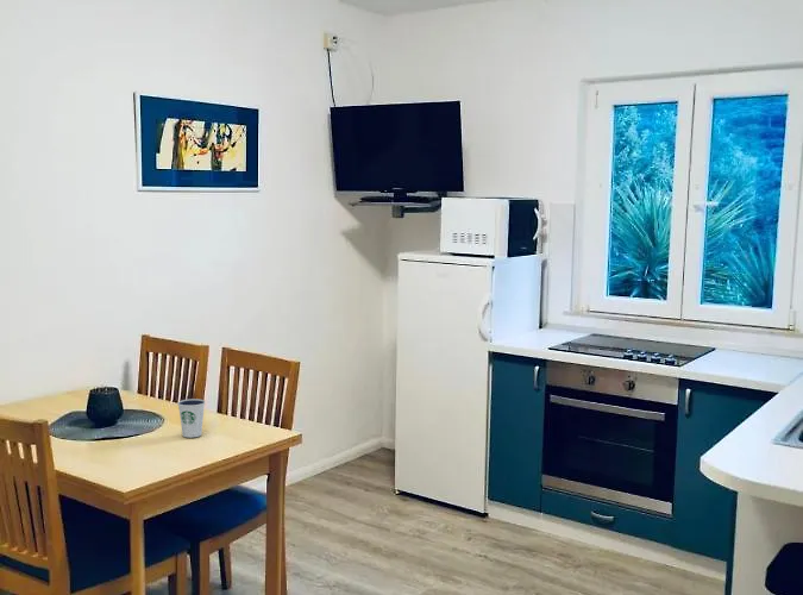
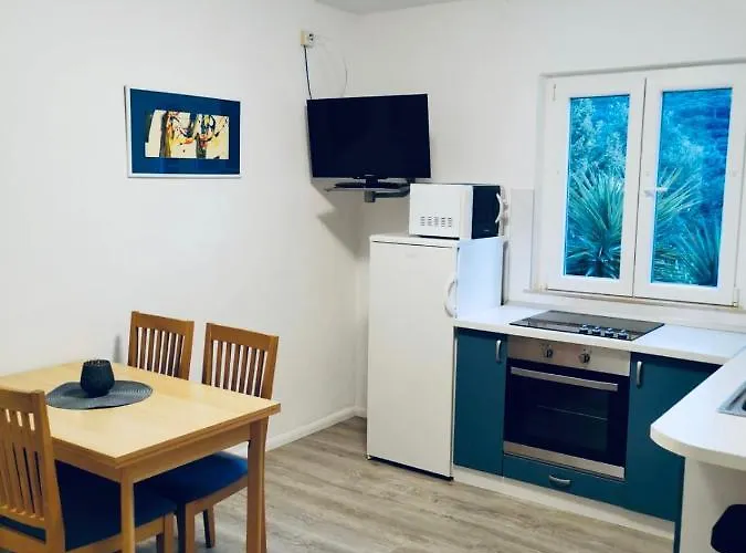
- dixie cup [177,397,206,439]
